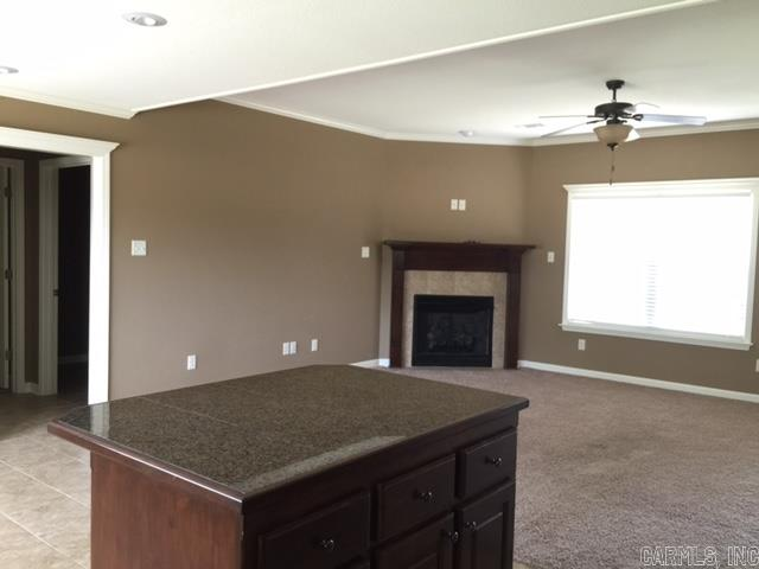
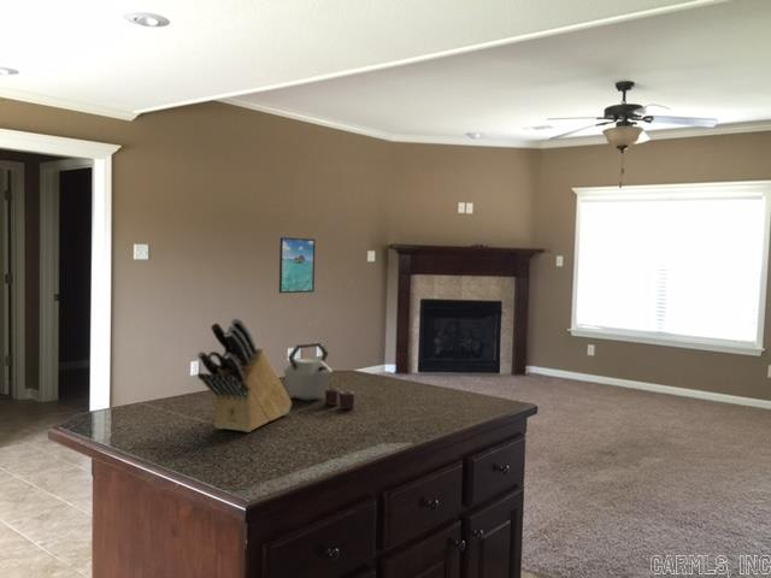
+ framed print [278,236,316,294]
+ knife block [196,317,293,434]
+ kettle [283,342,355,411]
